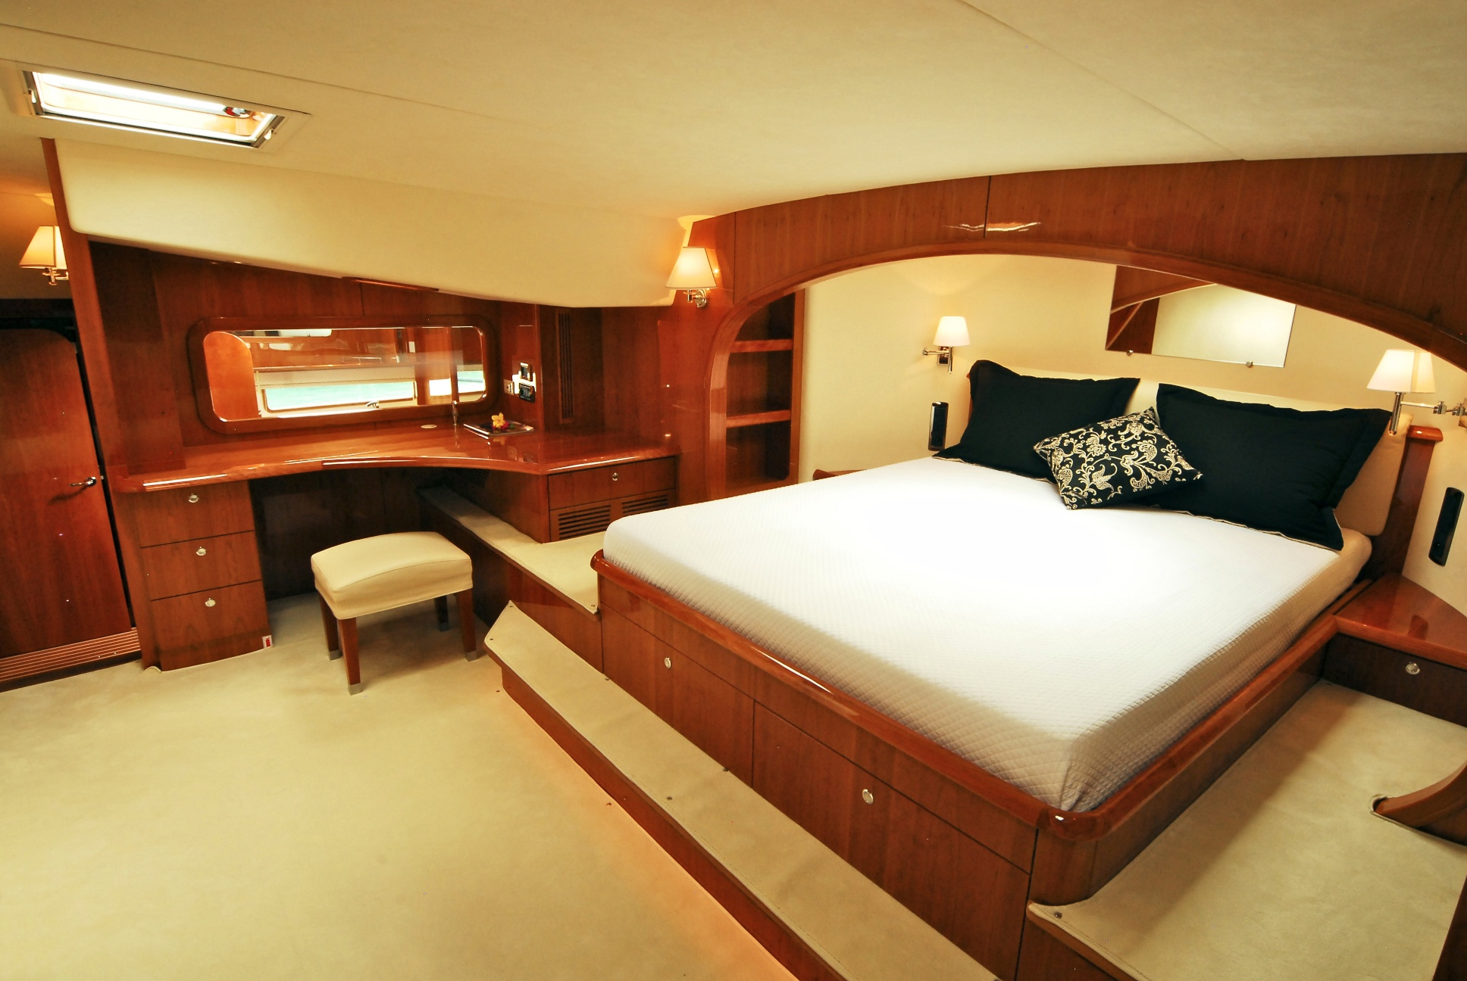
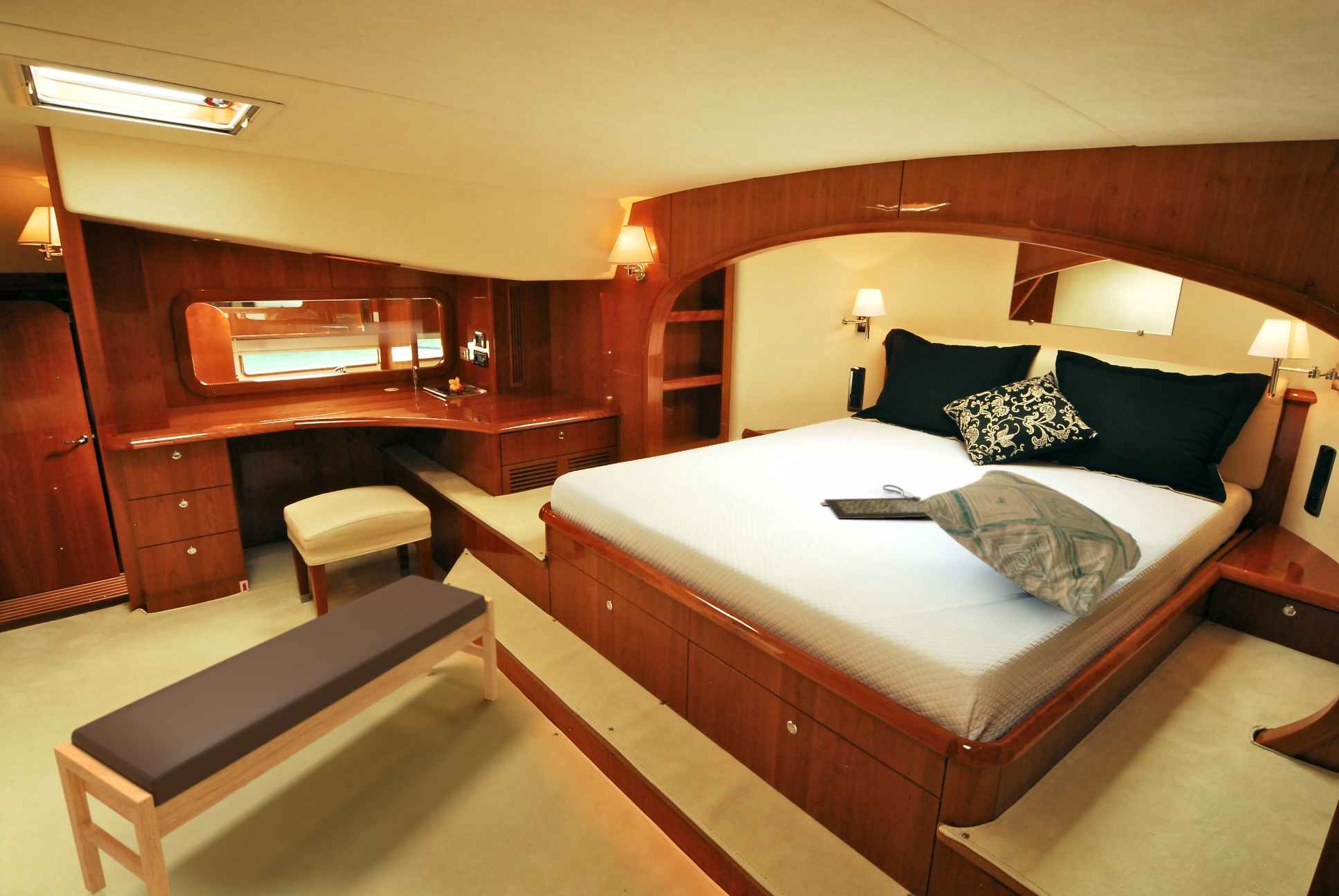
+ bench [53,574,499,896]
+ decorative pillow [914,469,1143,619]
+ clutch bag [820,484,930,519]
